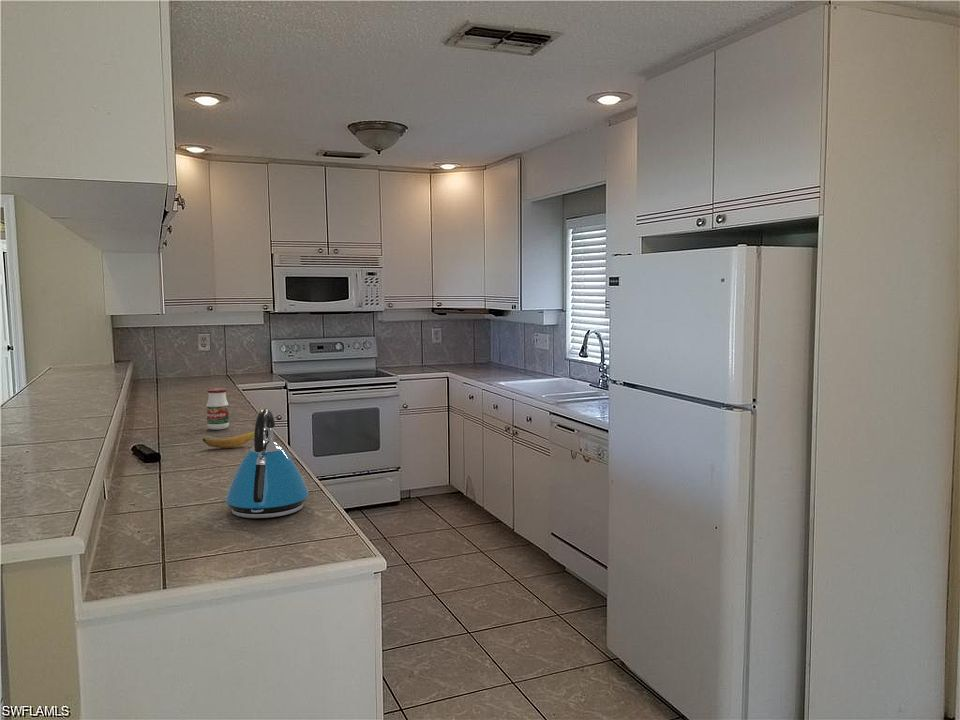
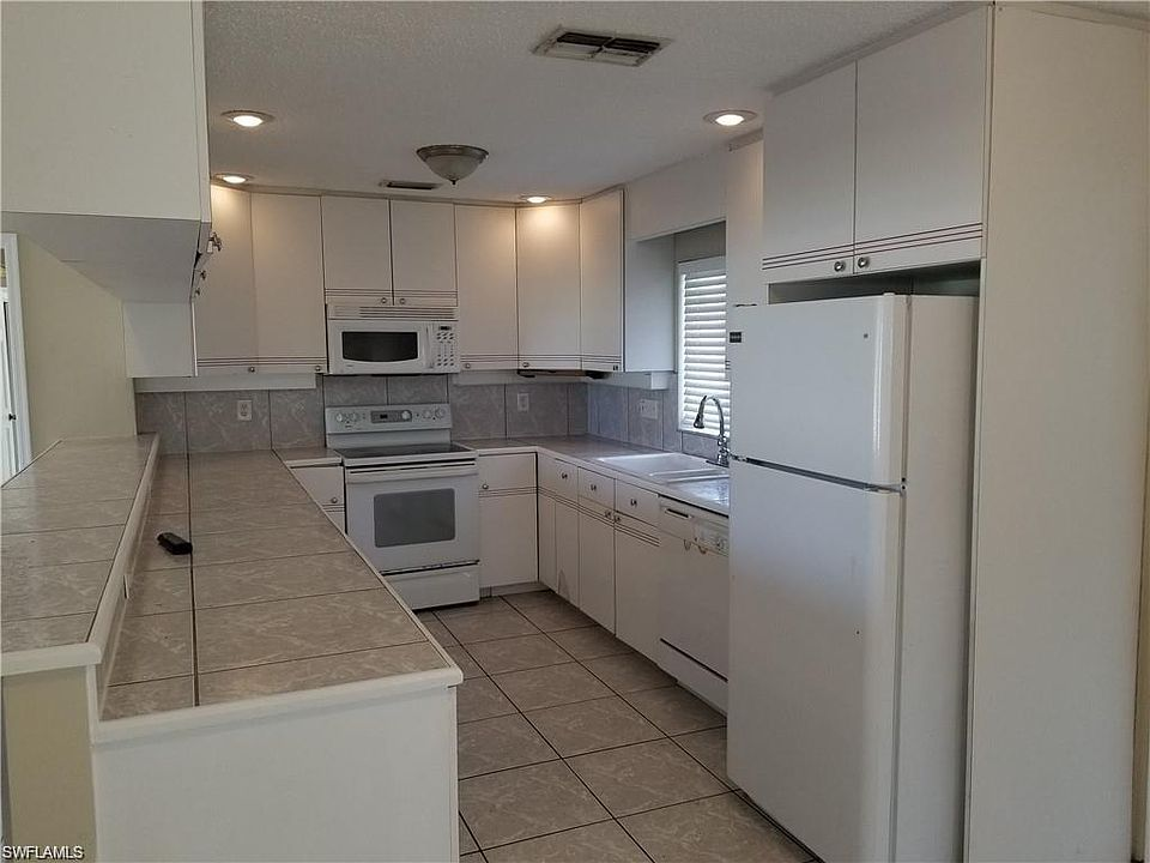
- banana [202,431,255,449]
- kettle [224,408,310,519]
- jar [205,388,230,431]
